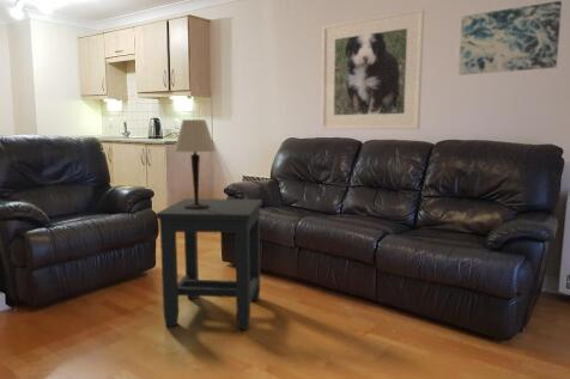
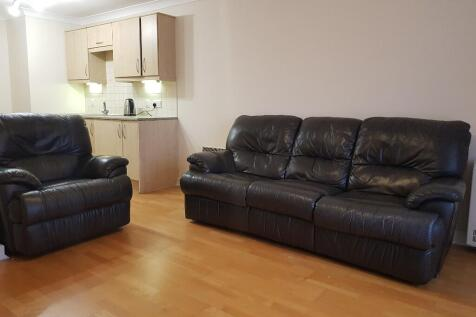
- table lamp [172,118,217,209]
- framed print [321,7,425,130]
- wall art [457,0,563,77]
- side table [154,197,263,331]
